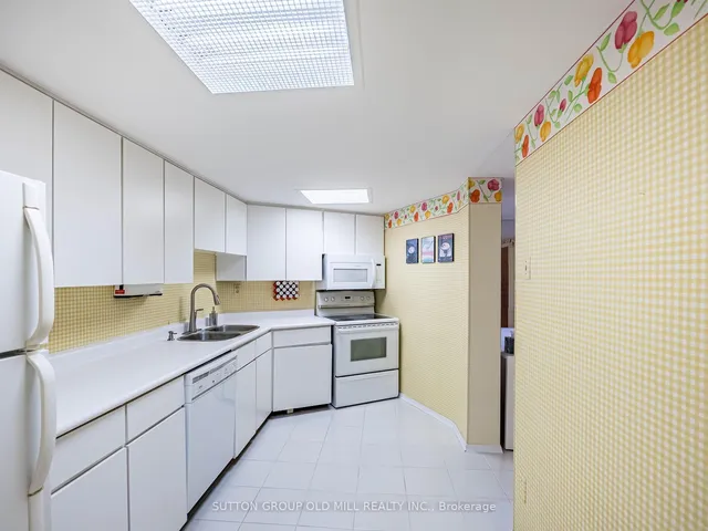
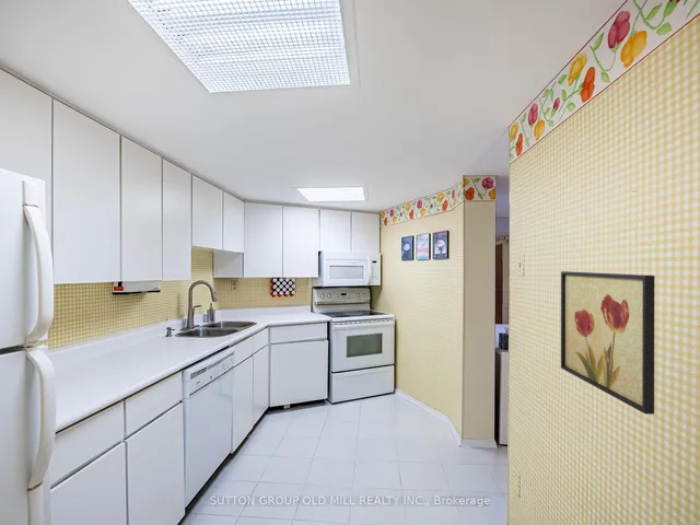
+ wall art [560,270,656,416]
